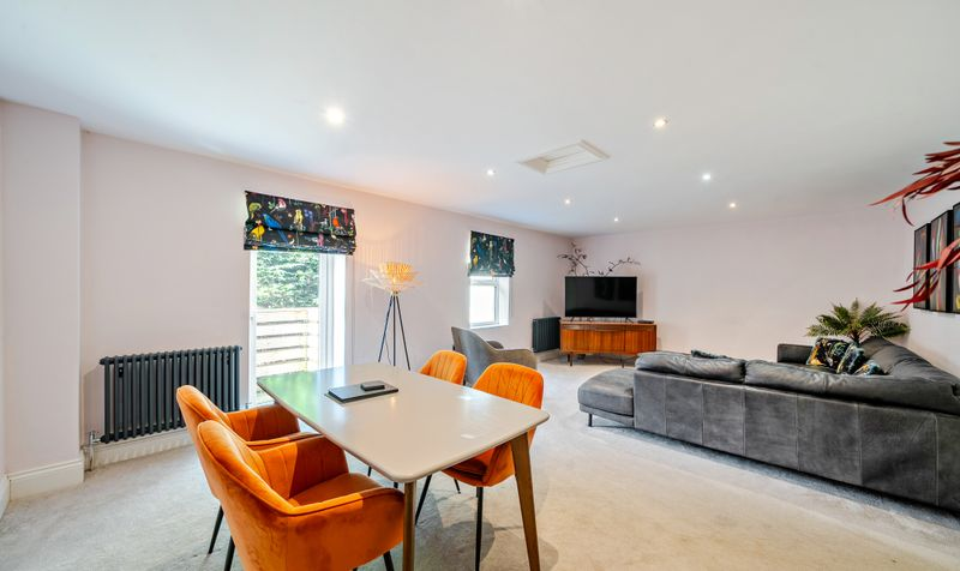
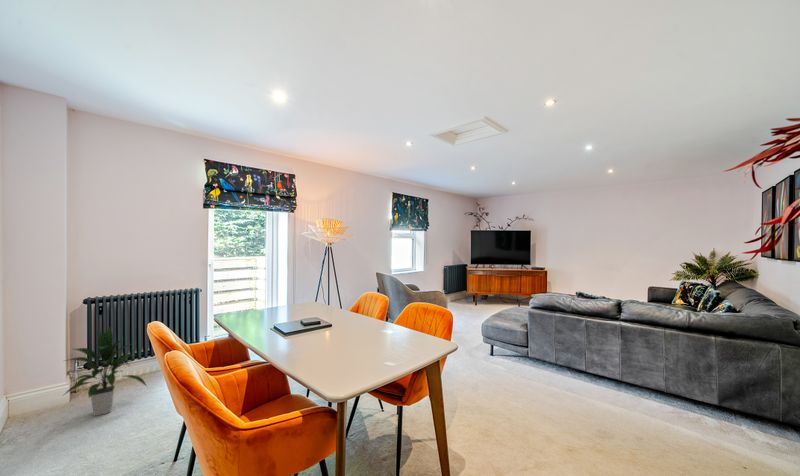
+ indoor plant [63,326,148,417]
